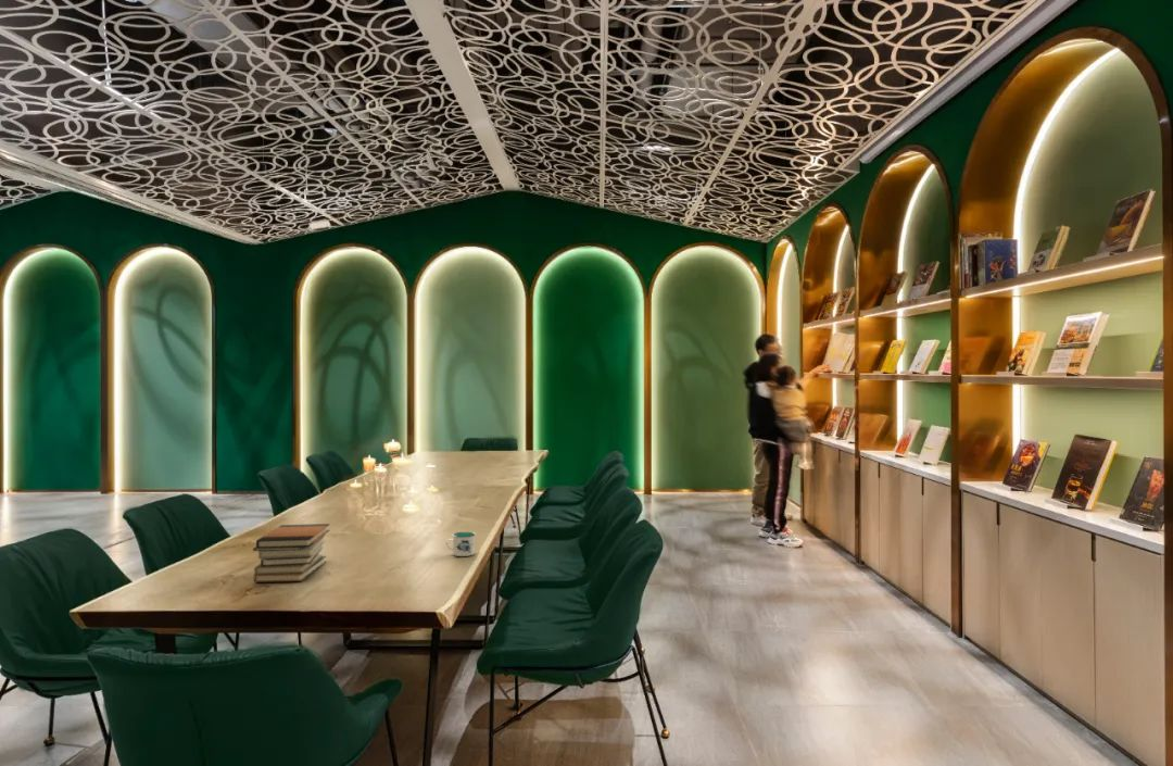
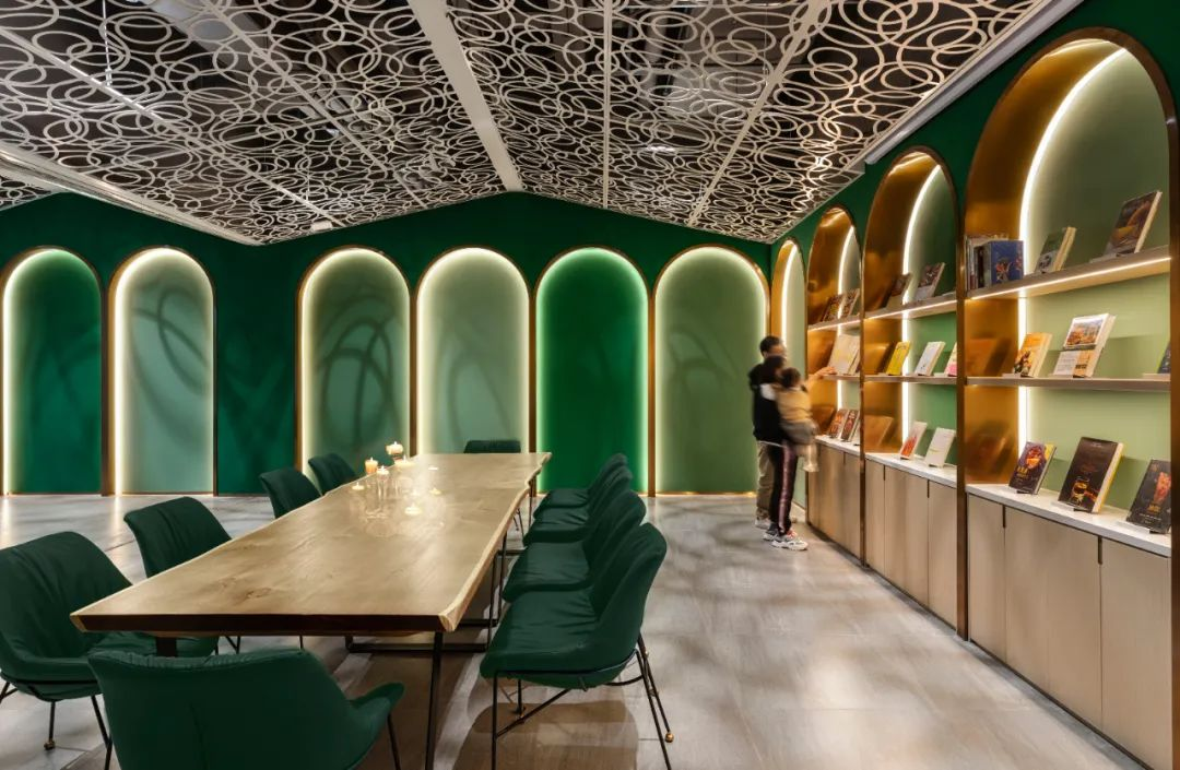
- book stack [252,523,330,583]
- mug [445,531,477,557]
